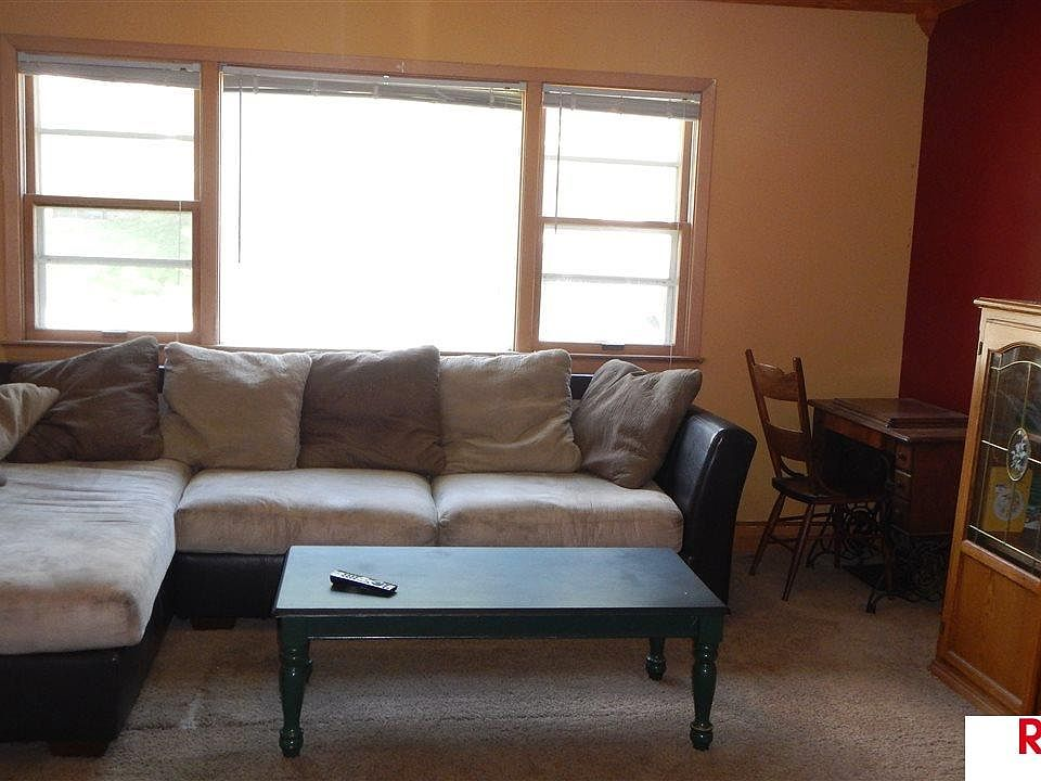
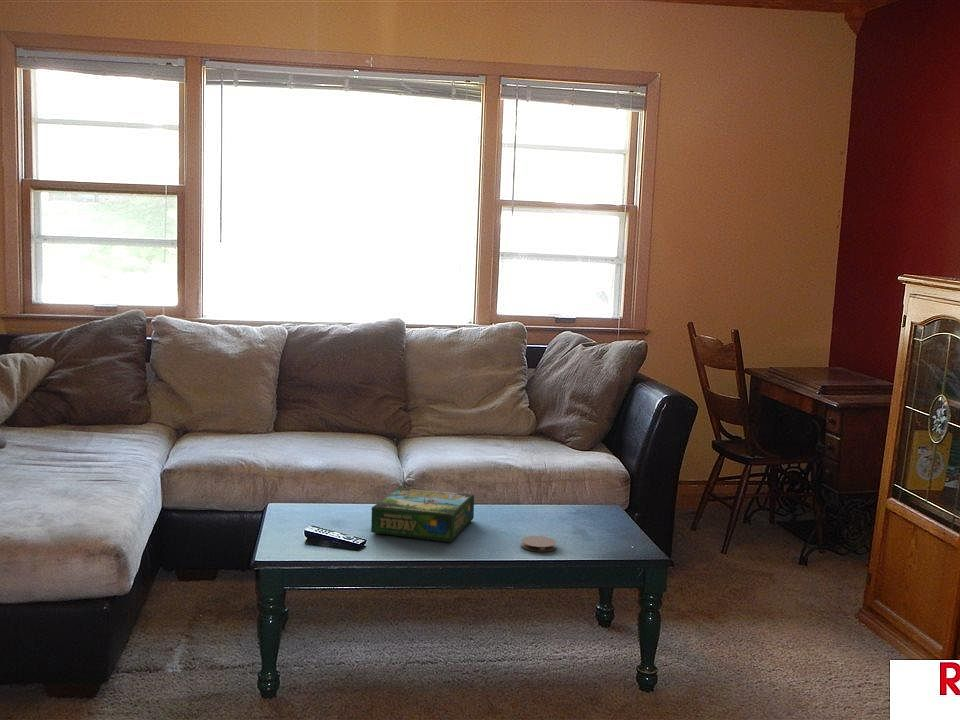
+ board game [370,487,475,543]
+ coaster [520,535,557,553]
